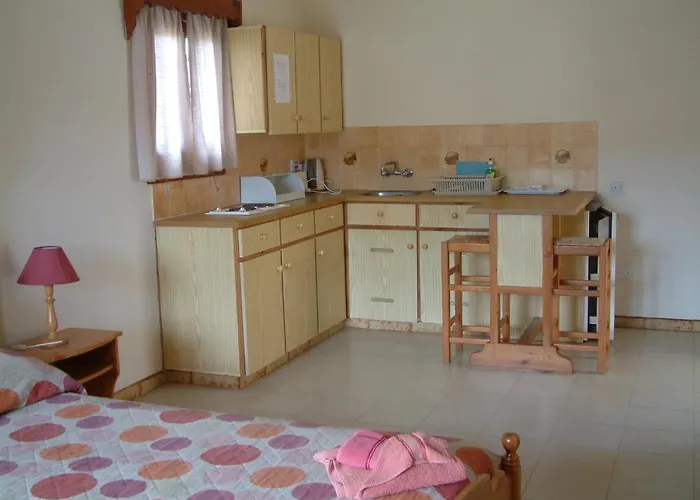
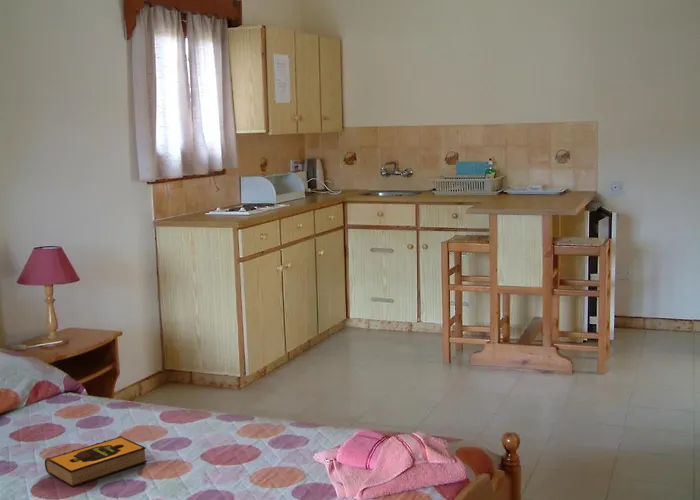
+ hardback book [44,435,148,488]
